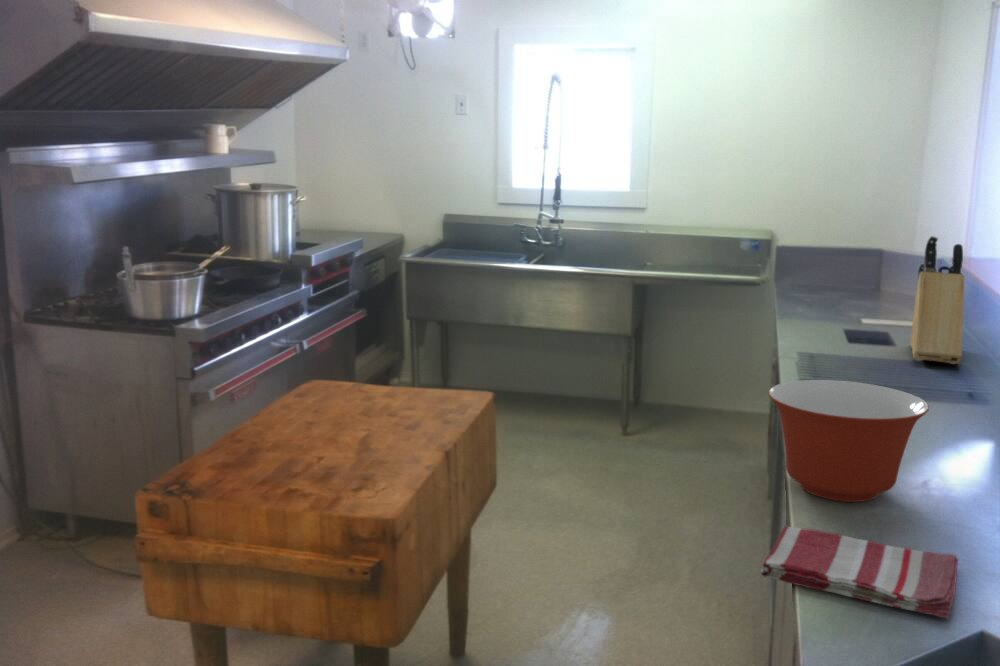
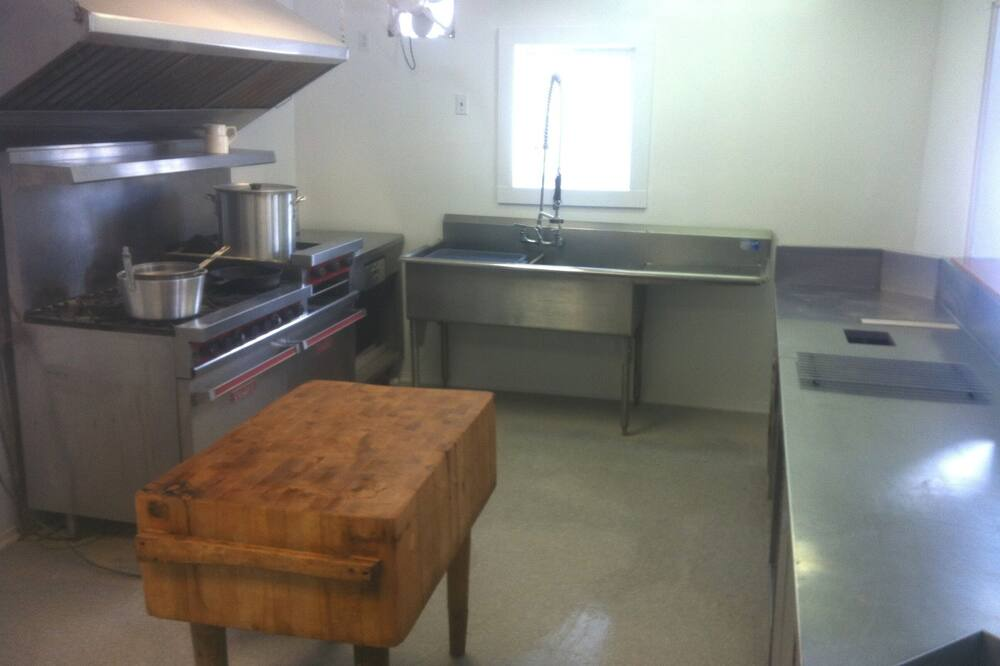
- knife block [910,235,965,365]
- mixing bowl [767,379,930,503]
- dish towel [759,525,959,620]
